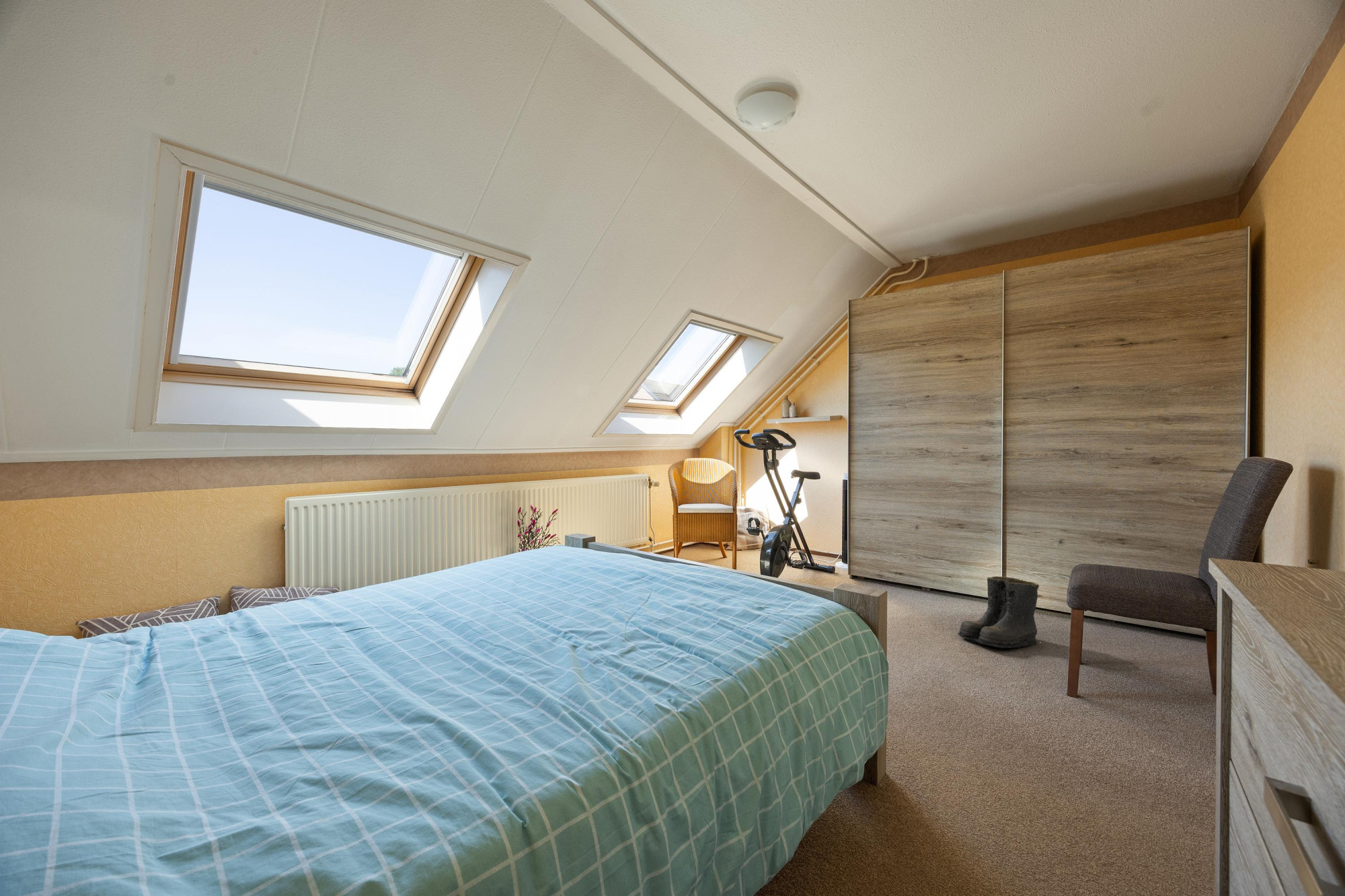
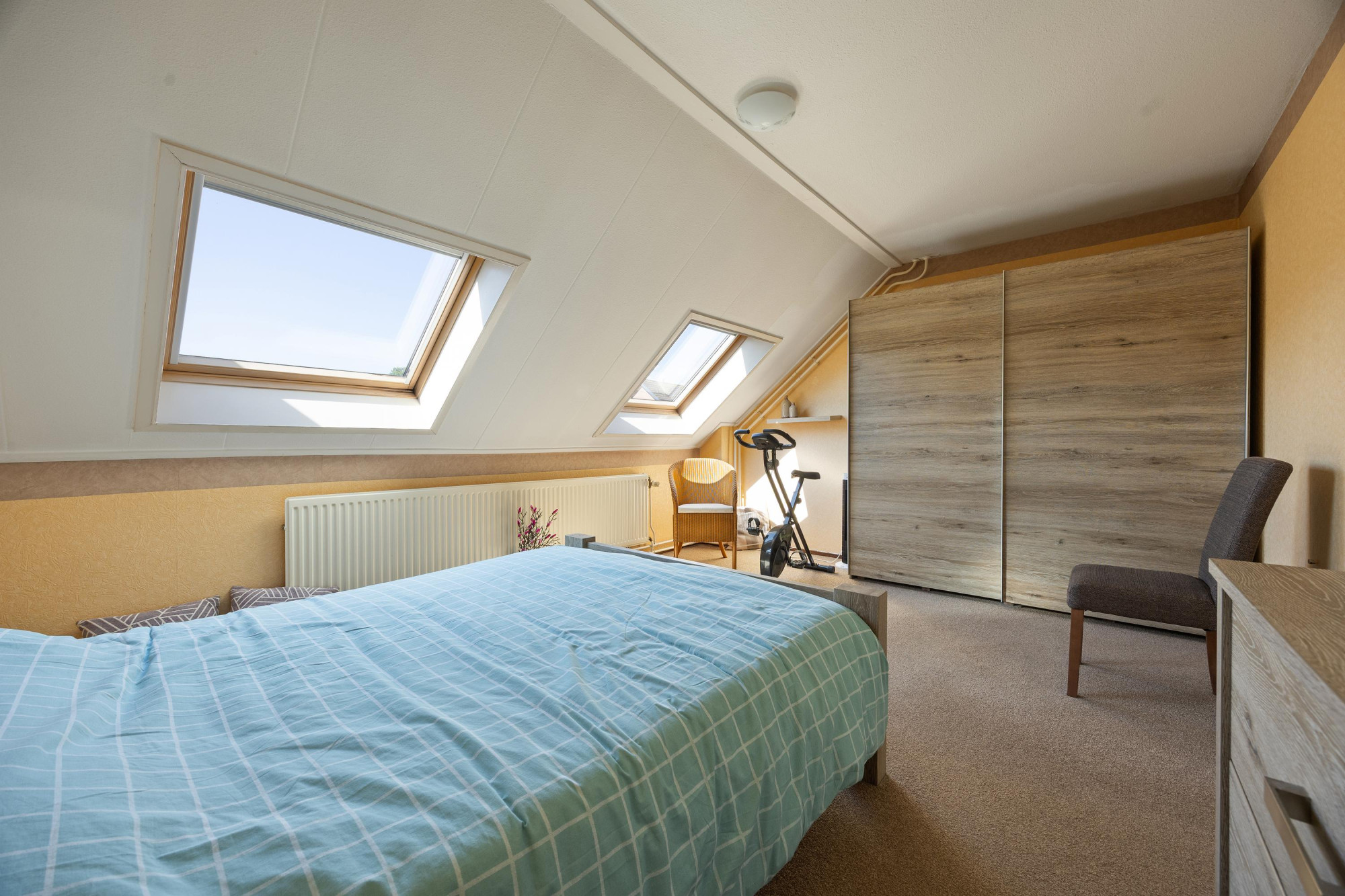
- boots [957,575,1040,649]
